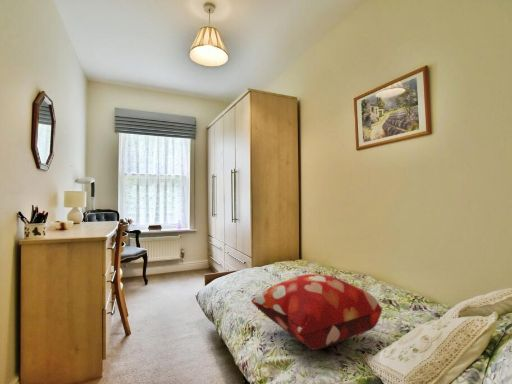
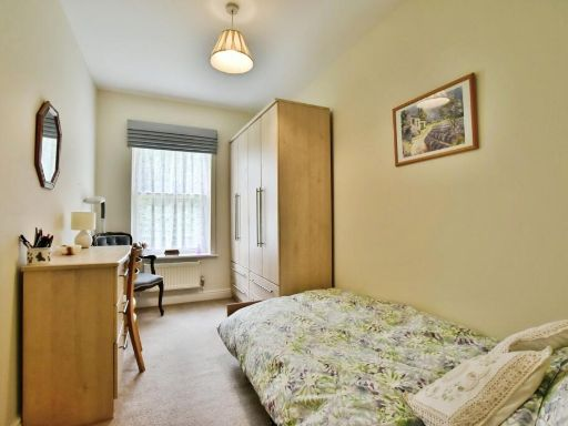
- decorative pillow [250,273,383,351]
